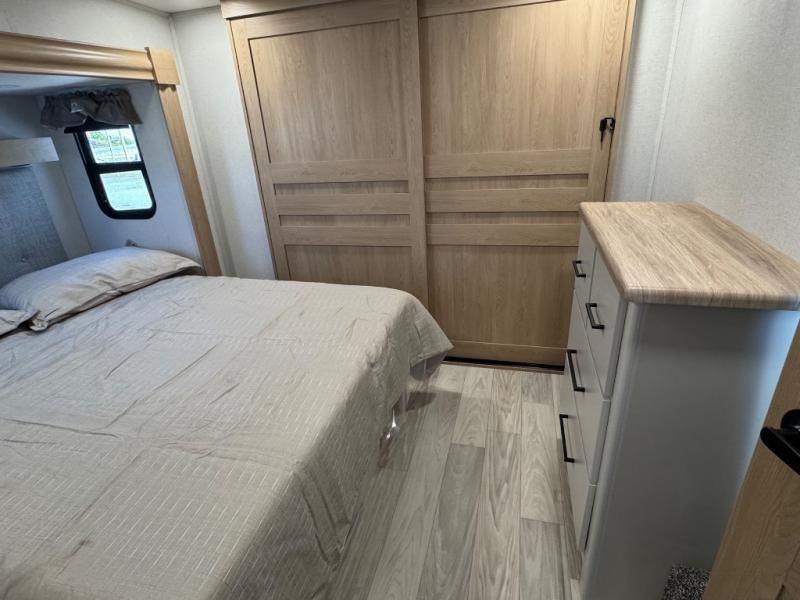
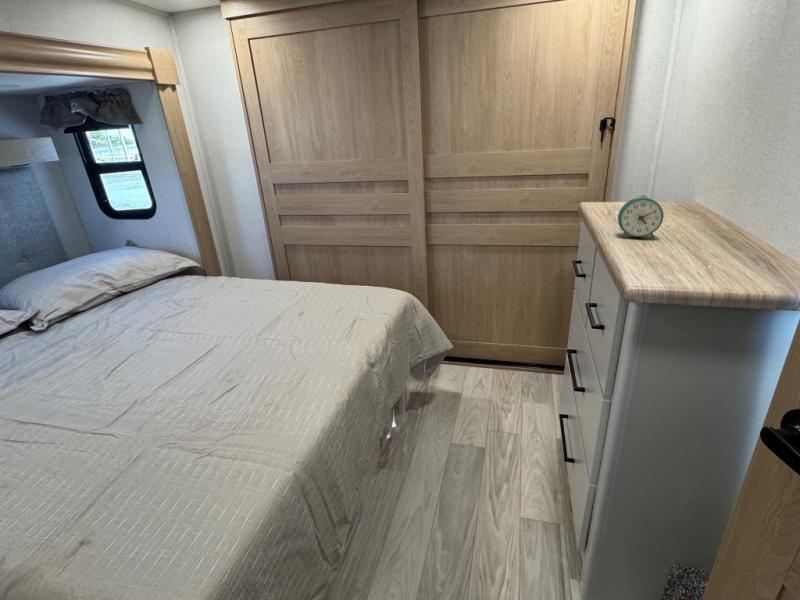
+ alarm clock [617,194,664,239]
